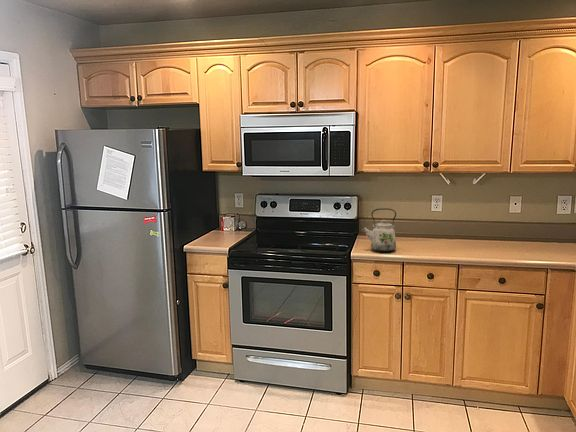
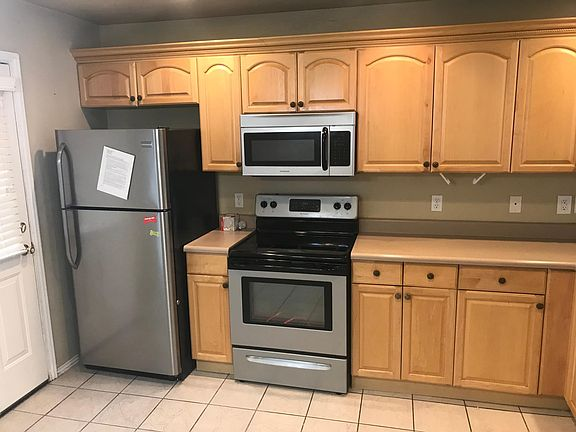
- kettle [360,207,397,253]
